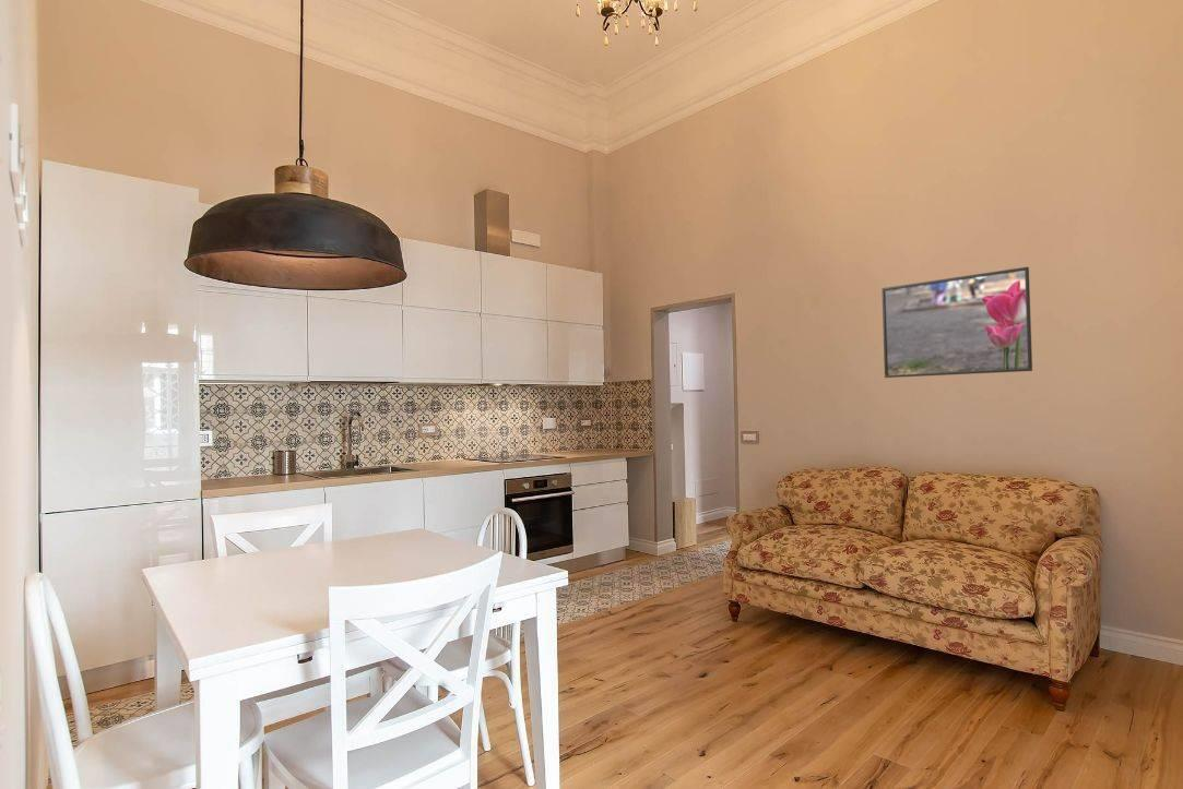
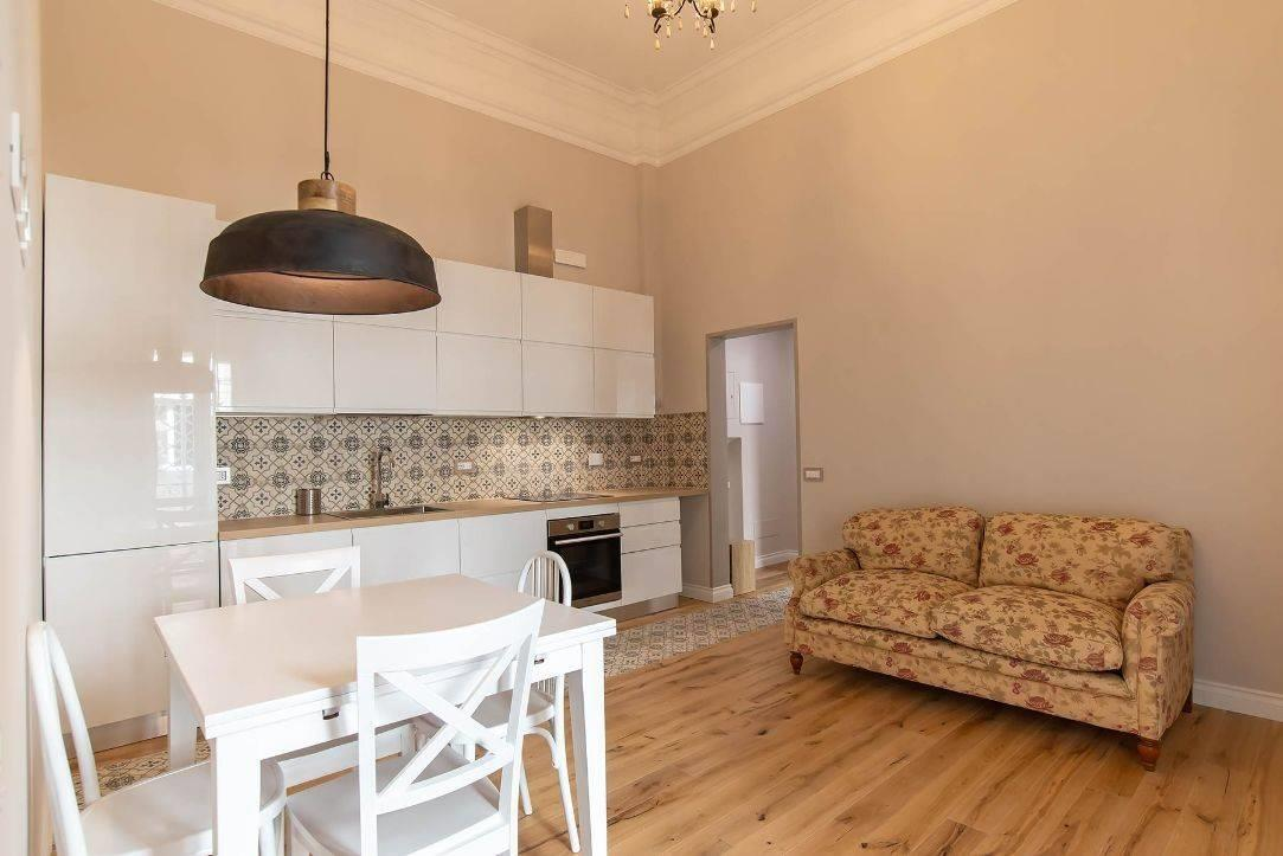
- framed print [880,266,1033,379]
